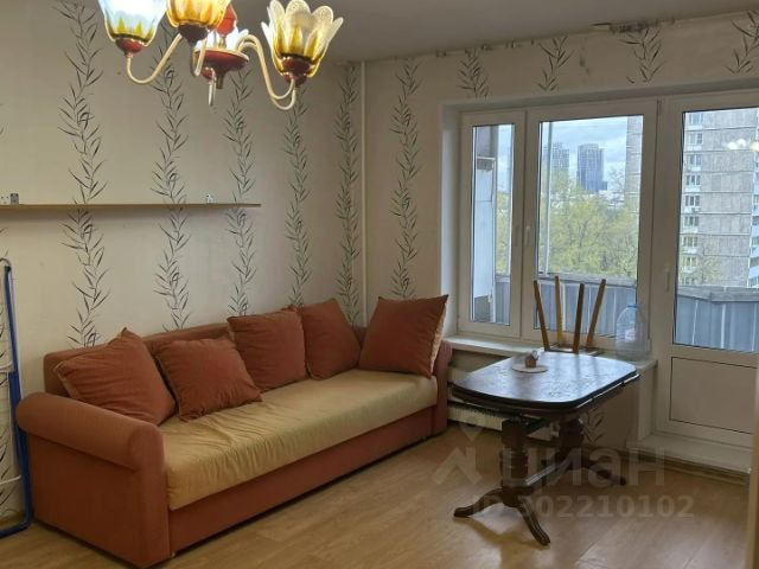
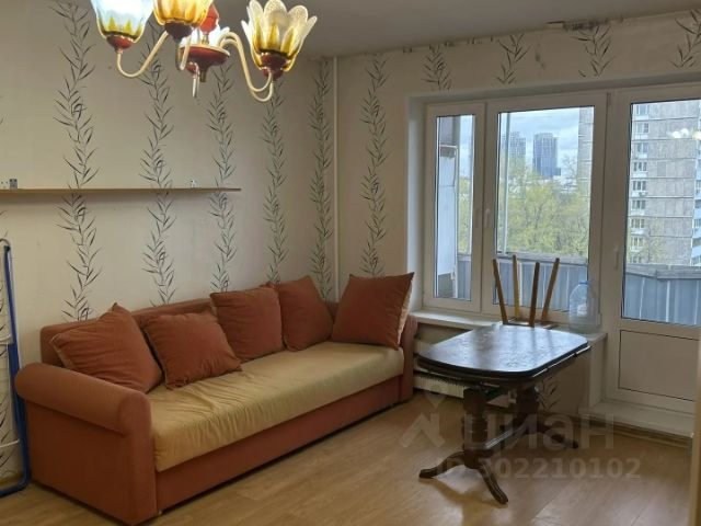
- teapot [510,350,550,373]
